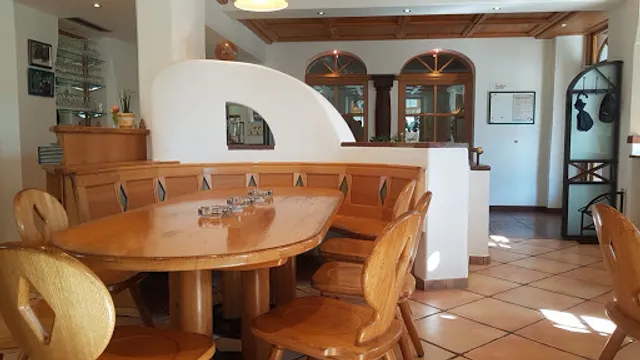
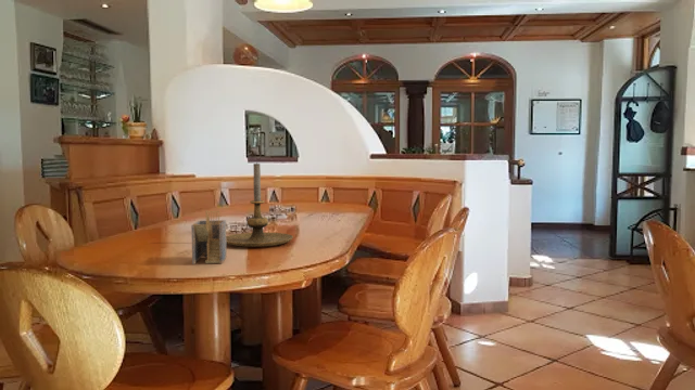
+ napkin holder [190,209,228,265]
+ candle holder [226,161,294,248]
